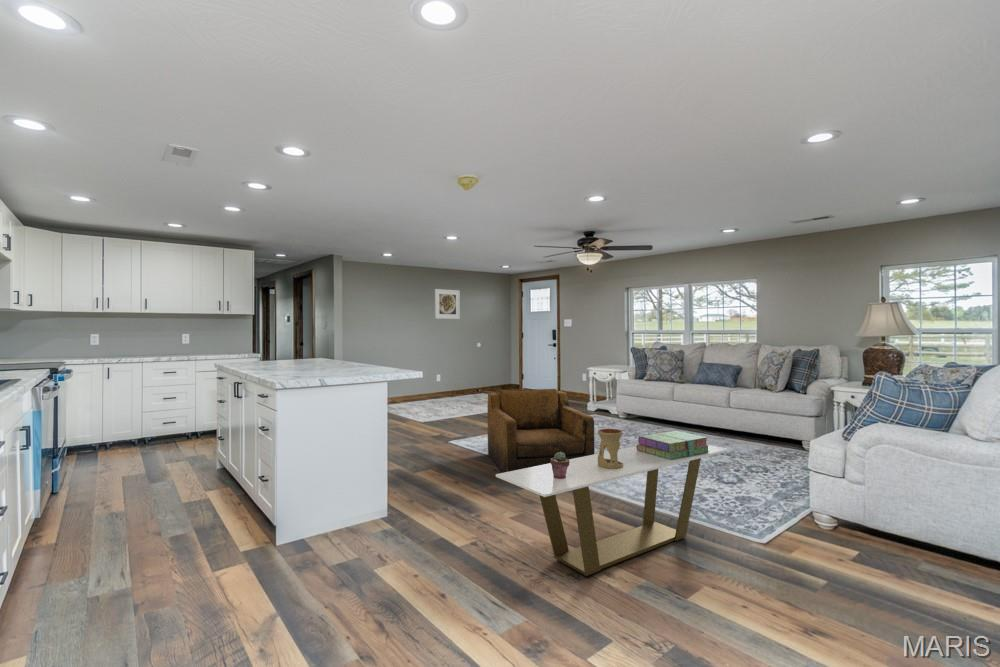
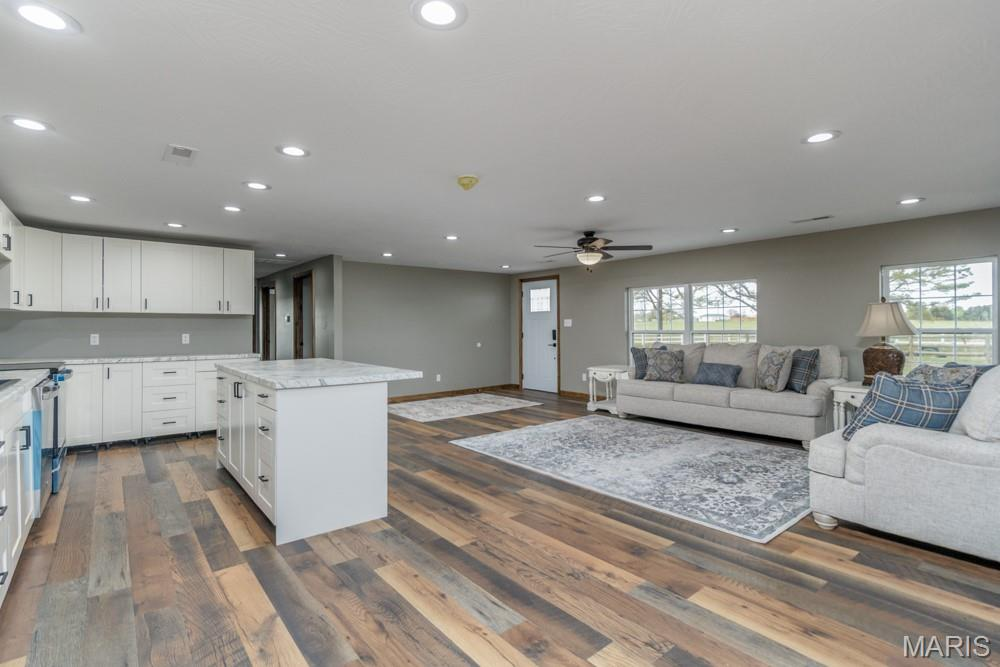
- oil burner [597,428,624,469]
- potted succulent [551,452,570,479]
- coffee table [495,444,729,577]
- stack of books [636,430,709,460]
- armchair [487,388,595,473]
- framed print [434,288,461,320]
